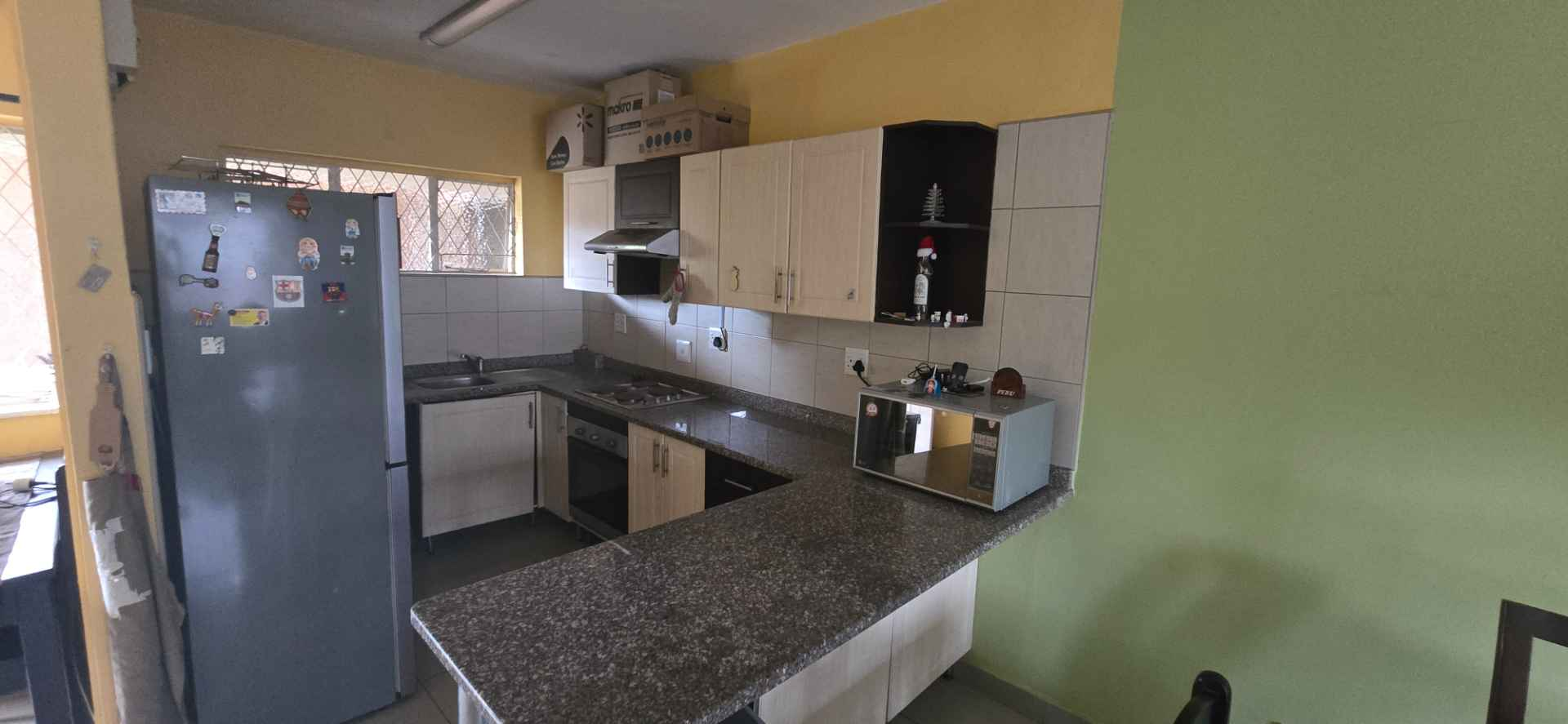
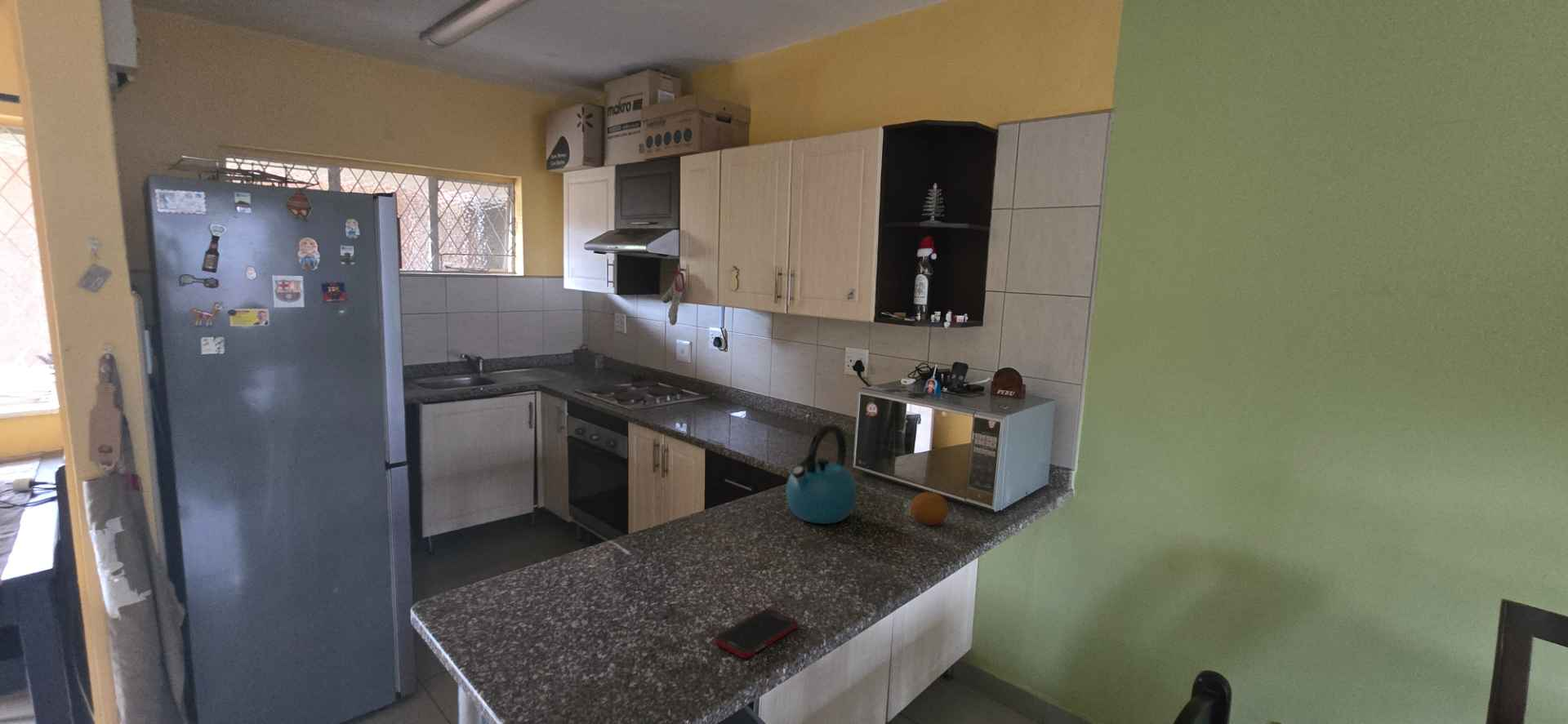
+ kettle [786,424,858,525]
+ cell phone [714,608,800,660]
+ fruit [910,491,949,526]
